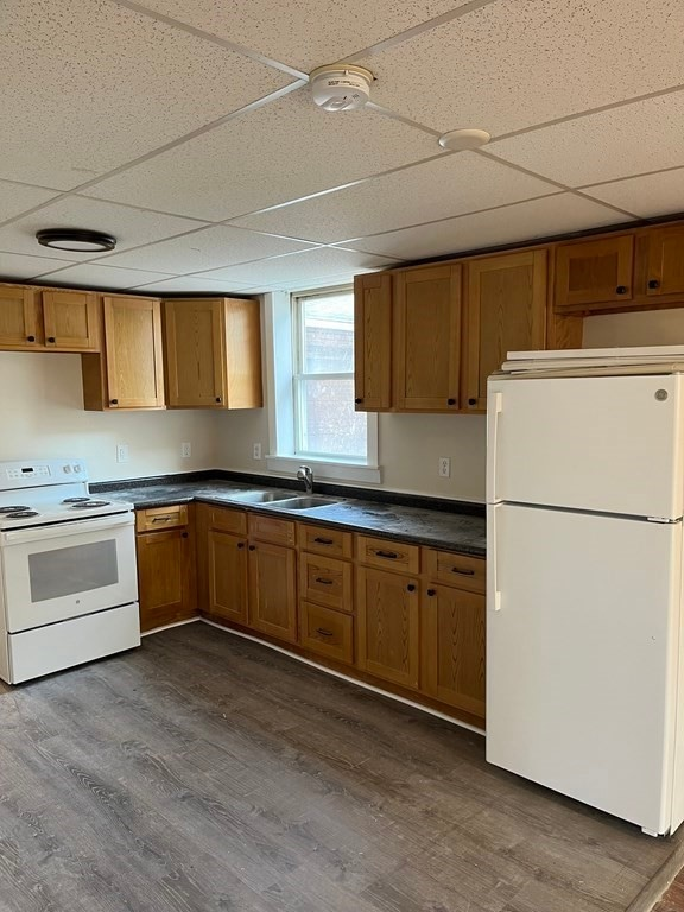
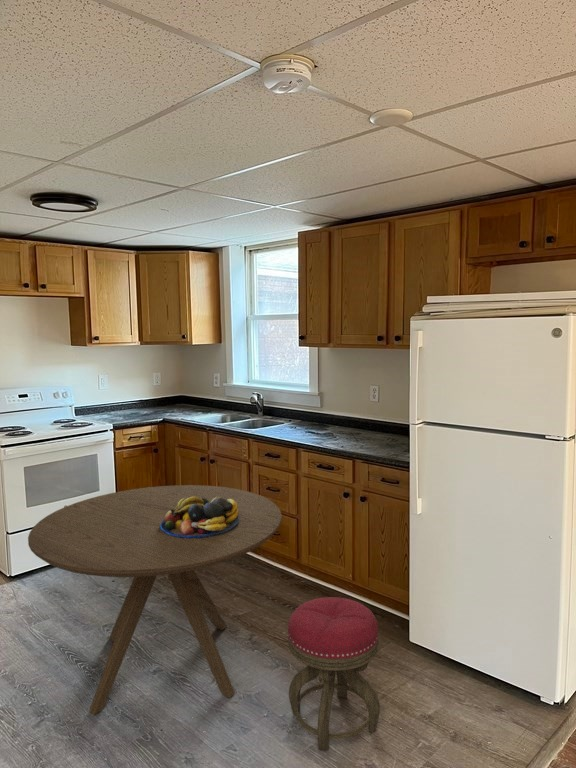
+ stool [287,596,381,752]
+ dining table [27,484,283,716]
+ fruit bowl [160,496,239,538]
